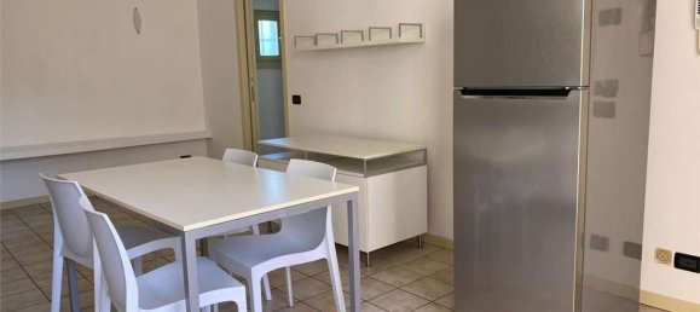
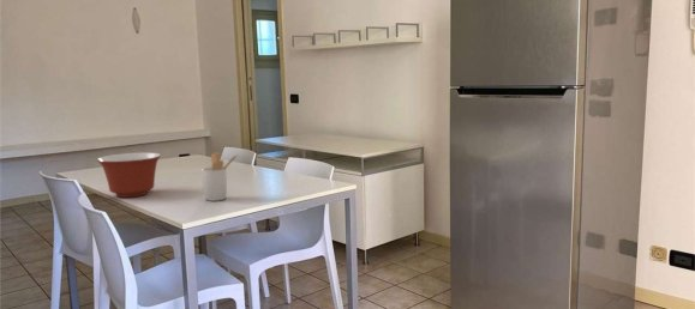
+ mixing bowl [96,152,162,199]
+ utensil holder [200,151,240,202]
